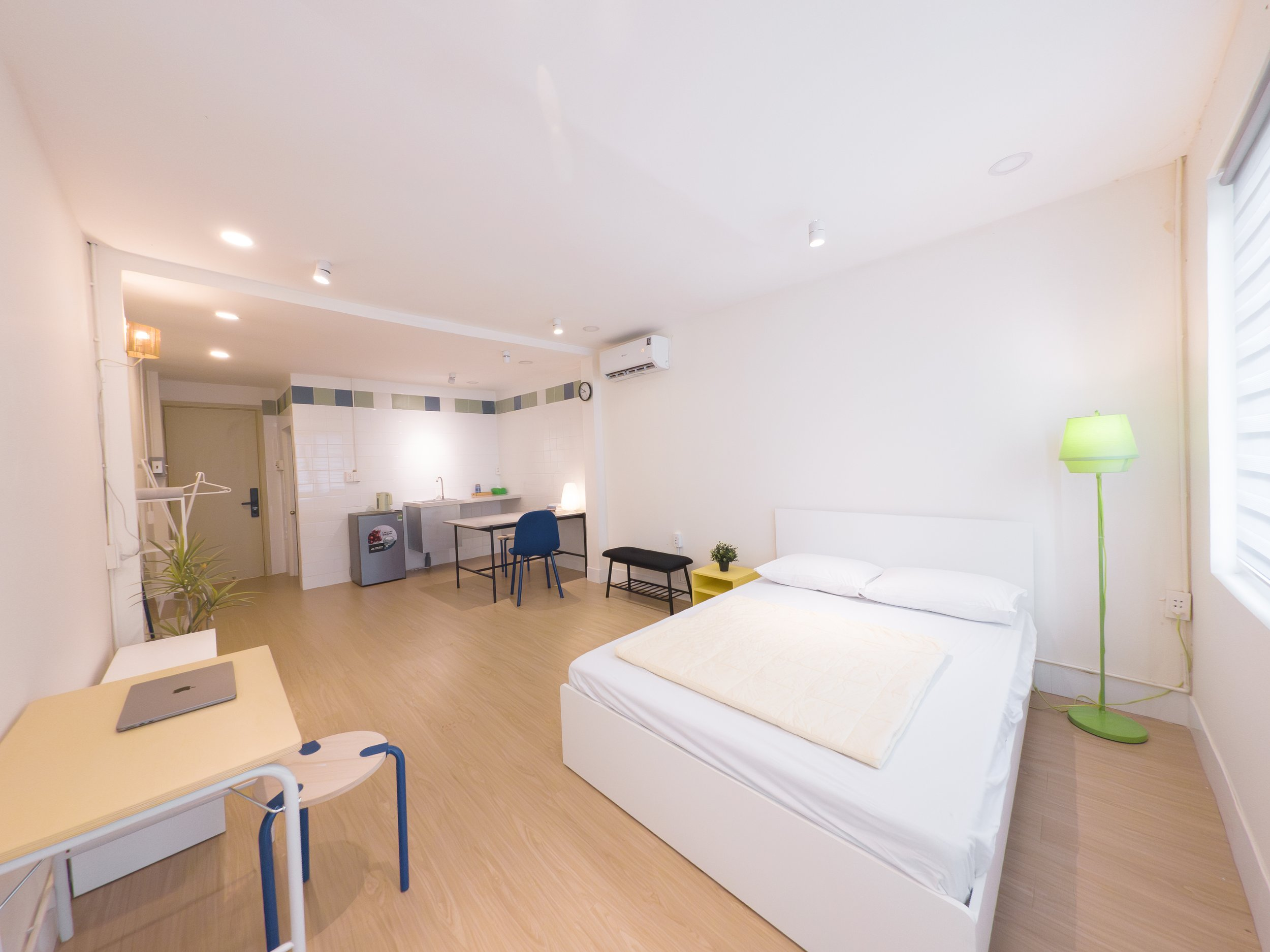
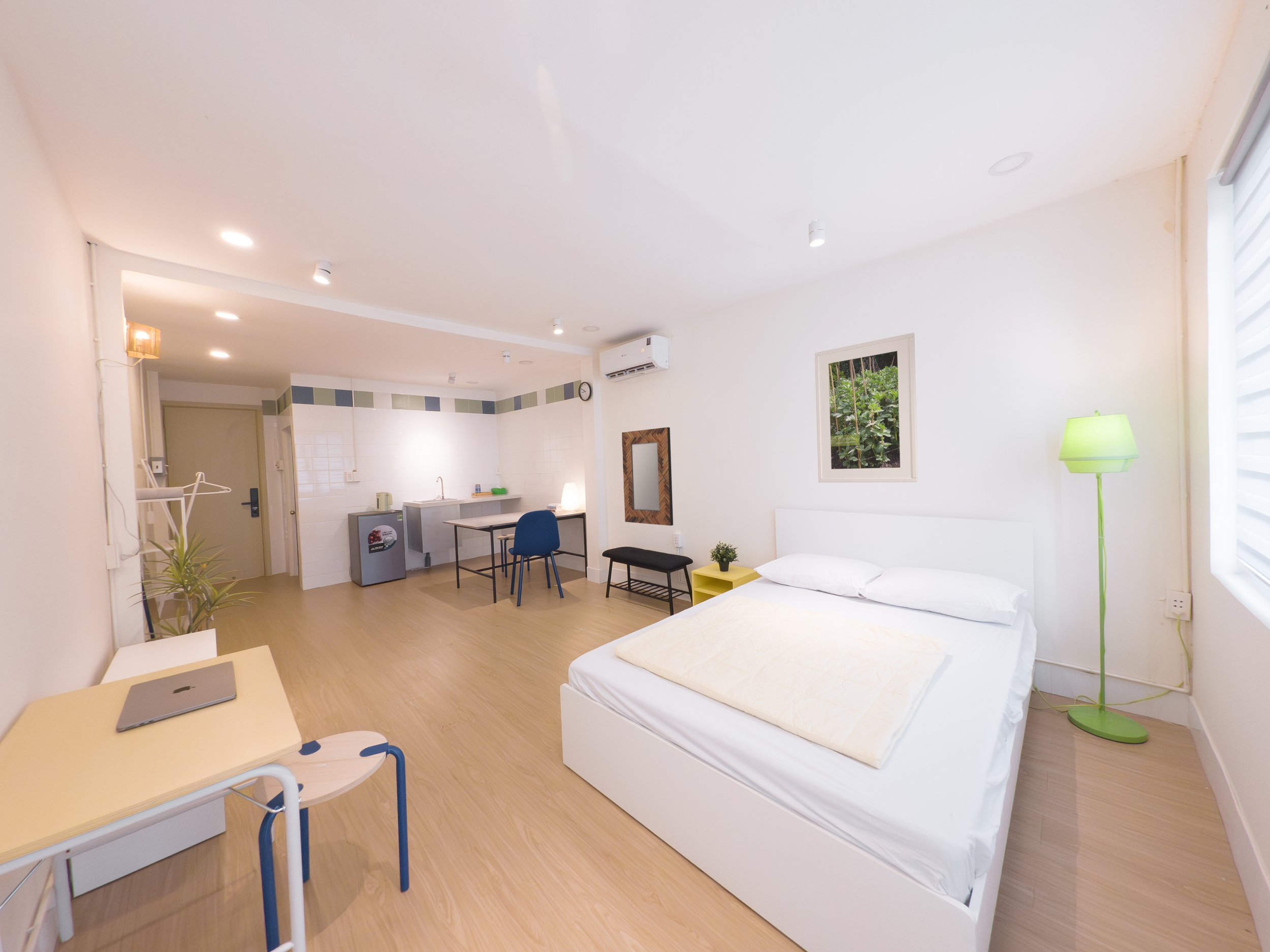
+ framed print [814,333,918,483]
+ home mirror [621,426,674,526]
